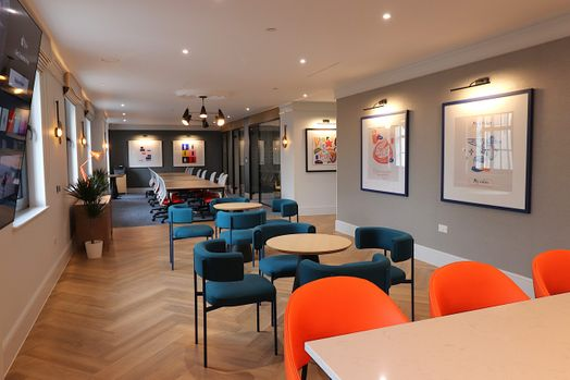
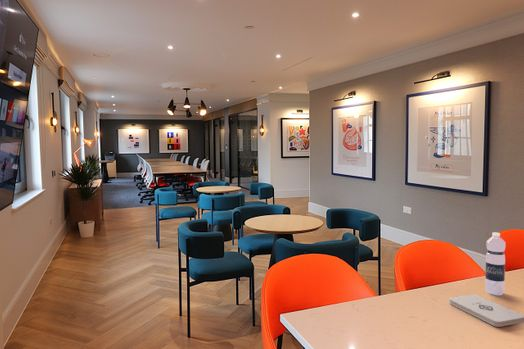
+ notepad [448,293,524,328]
+ water bottle [484,232,507,296]
